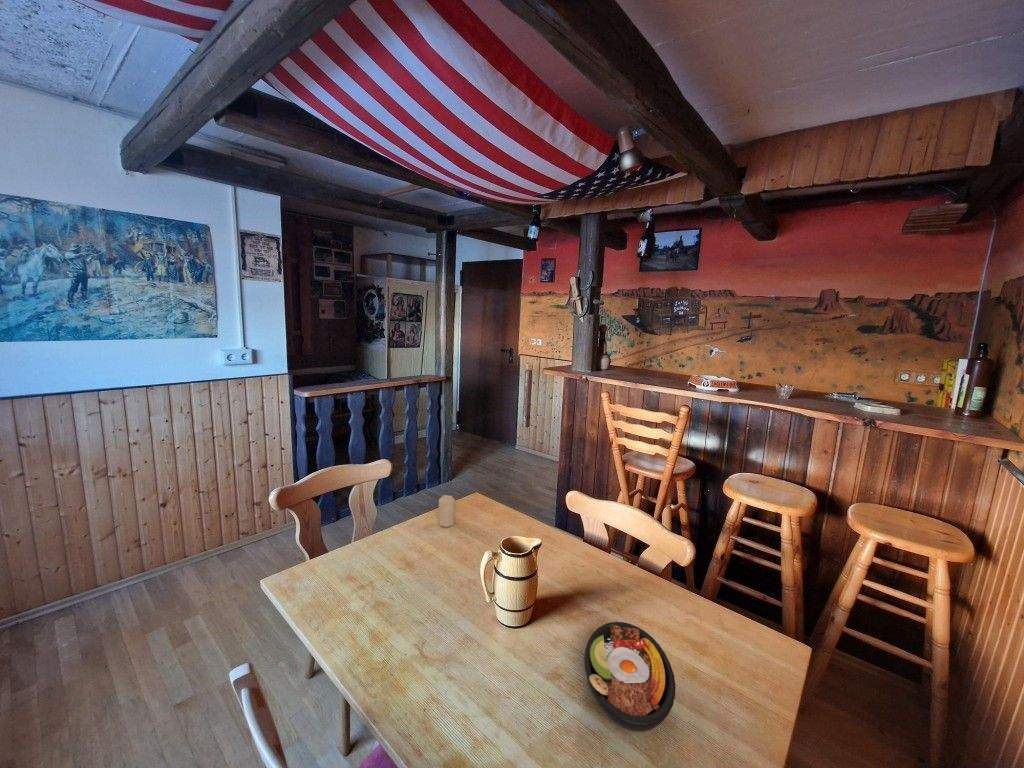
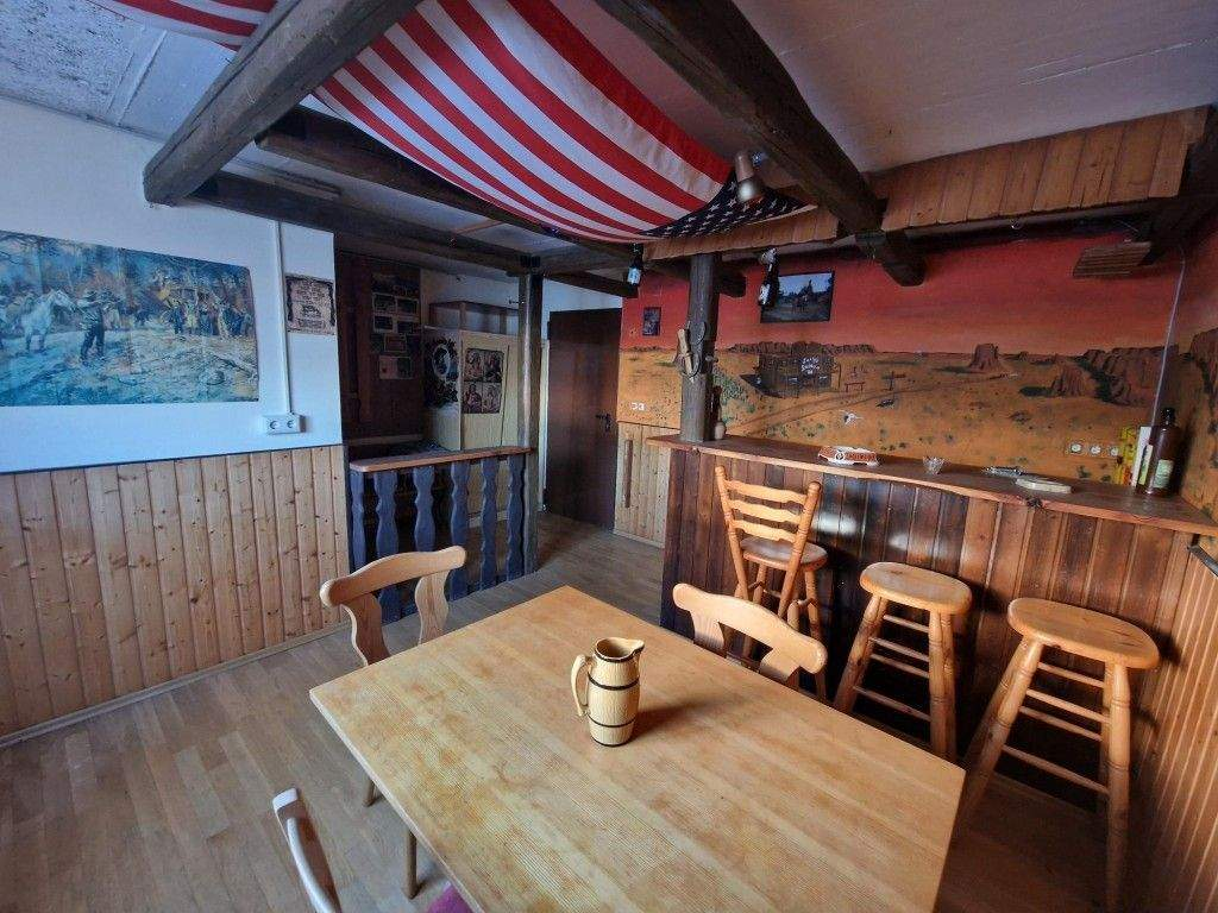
- candle [438,494,456,528]
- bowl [583,621,677,733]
